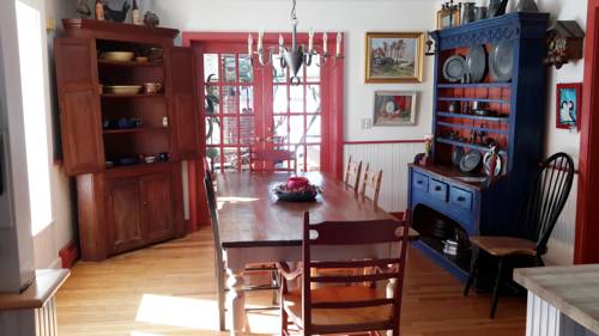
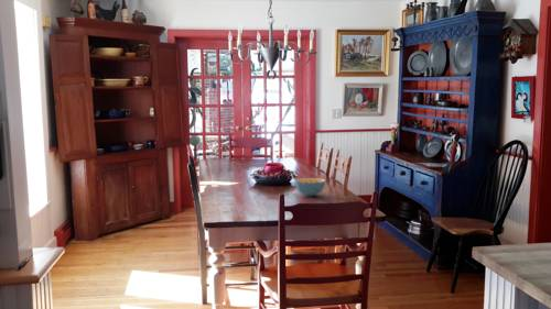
+ cereal bowl [293,177,326,197]
